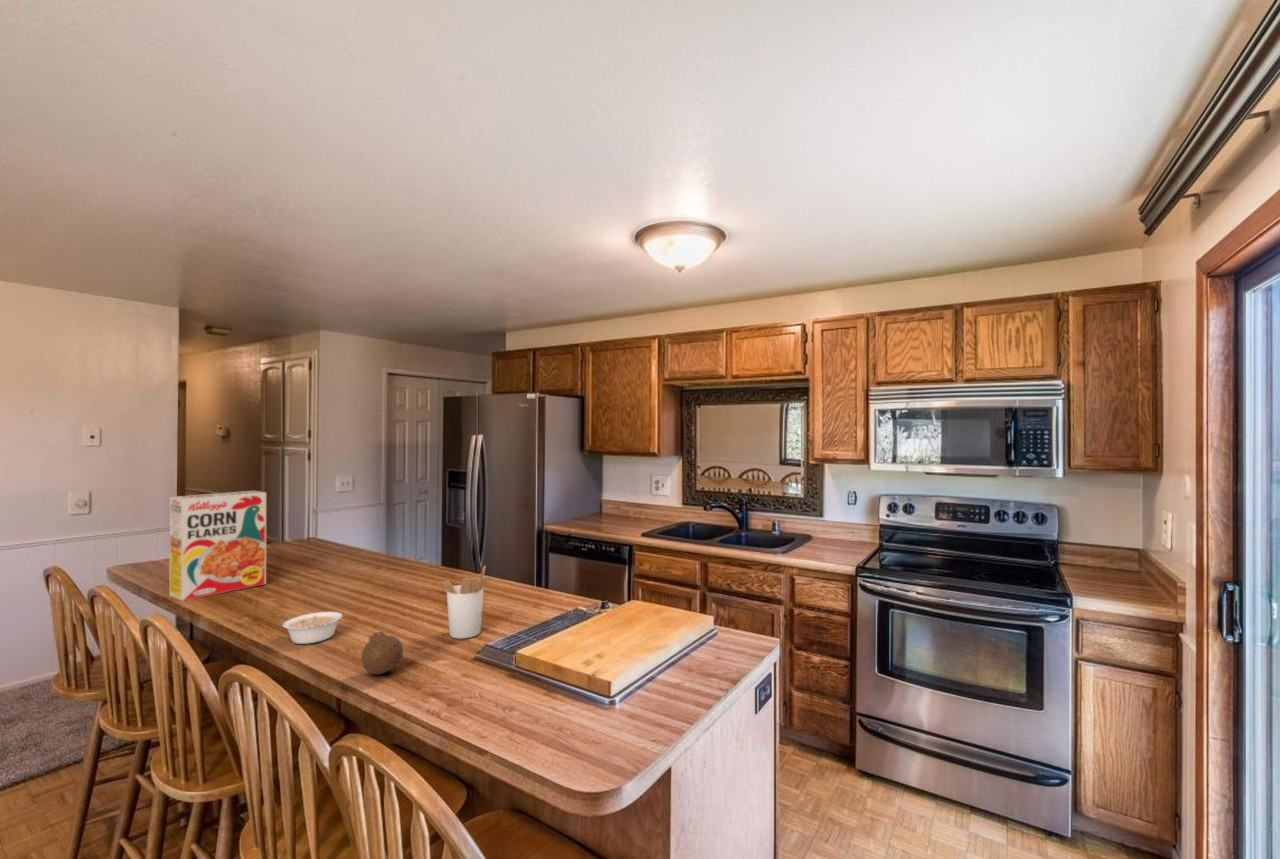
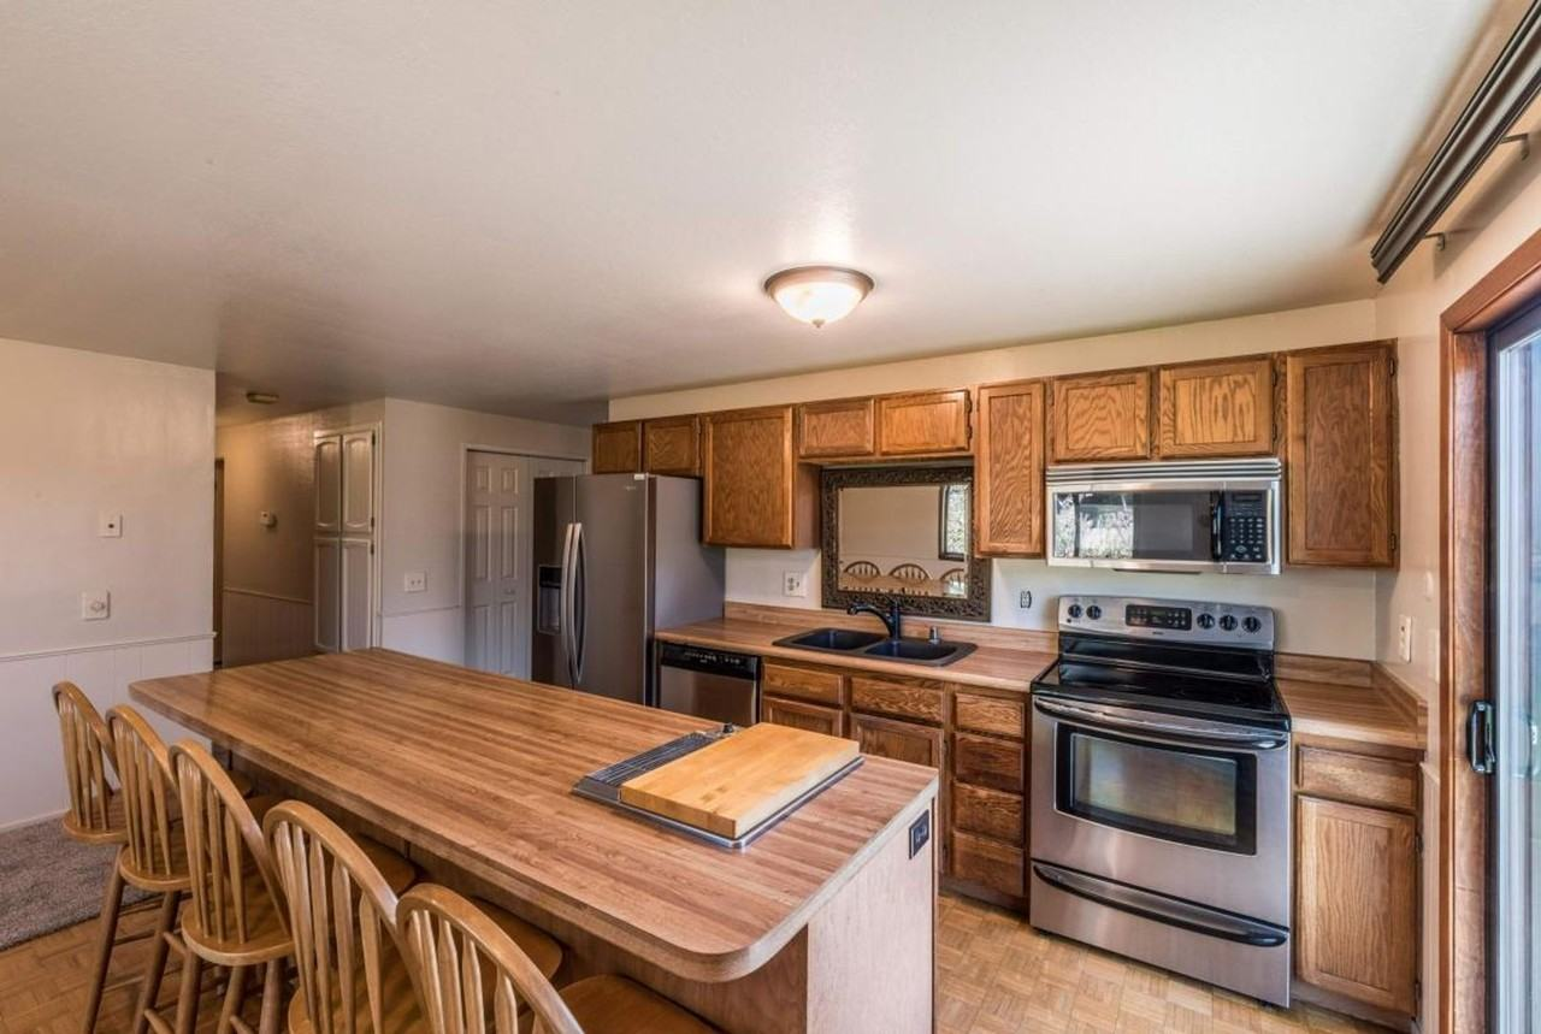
- legume [282,611,353,645]
- fruit [360,630,404,675]
- cereal box [168,490,267,602]
- utensil holder [440,564,490,640]
